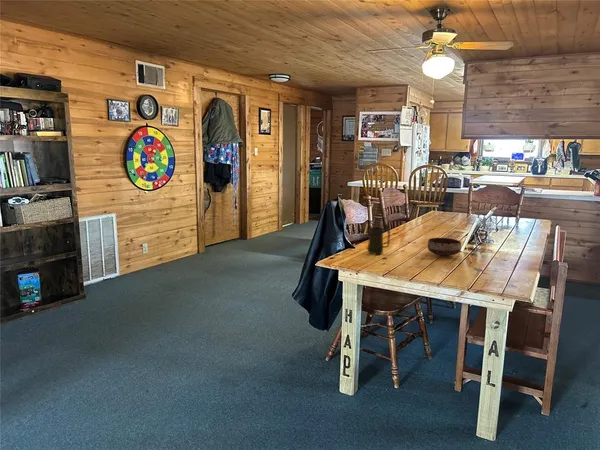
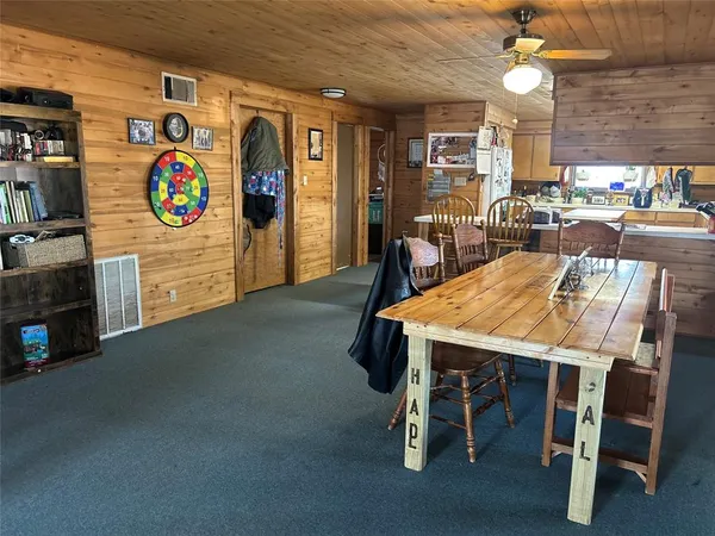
- mug [367,226,391,255]
- bowl [427,237,462,257]
